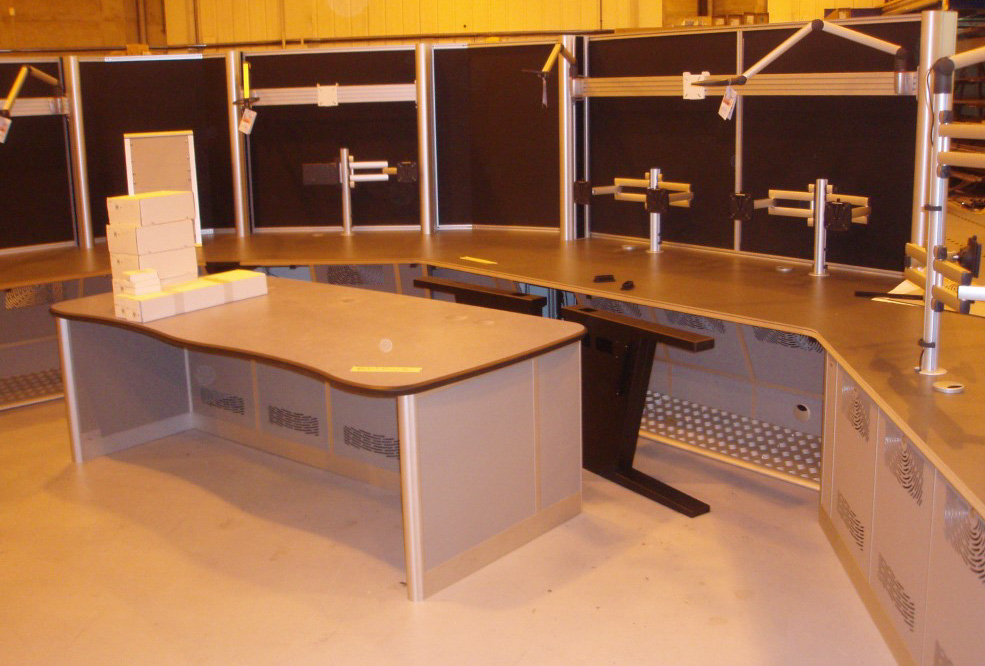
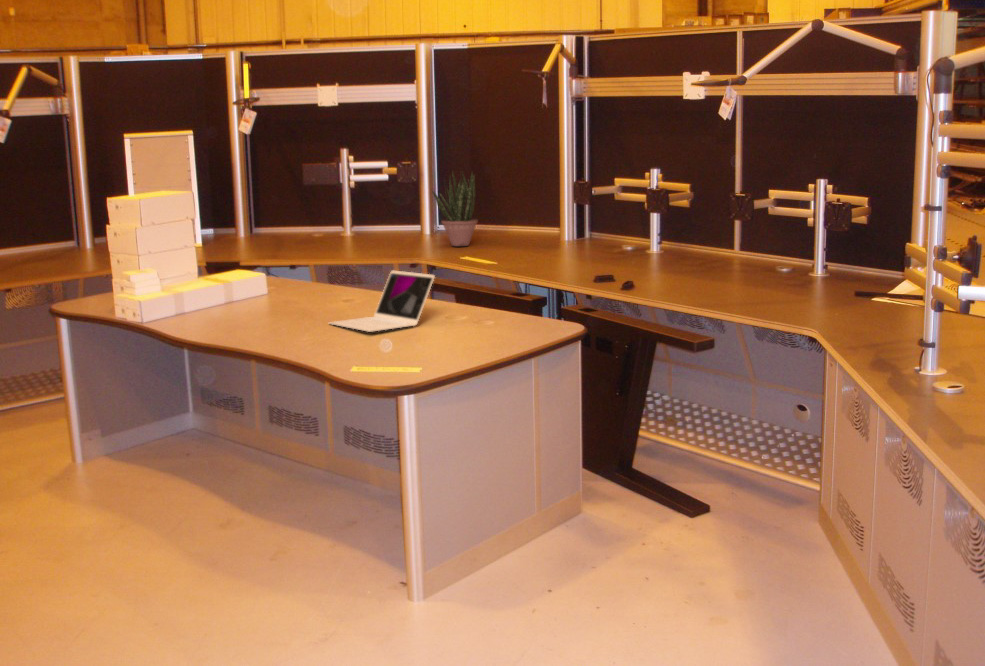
+ potted plant [431,169,479,247]
+ laptop [328,269,436,333]
